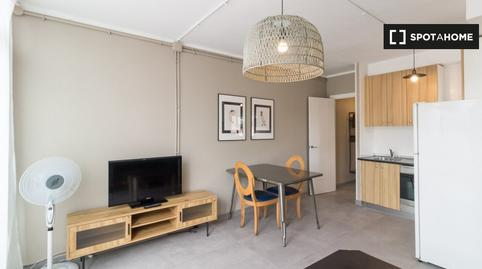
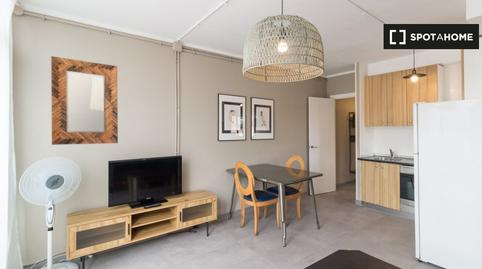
+ home mirror [50,55,119,146]
